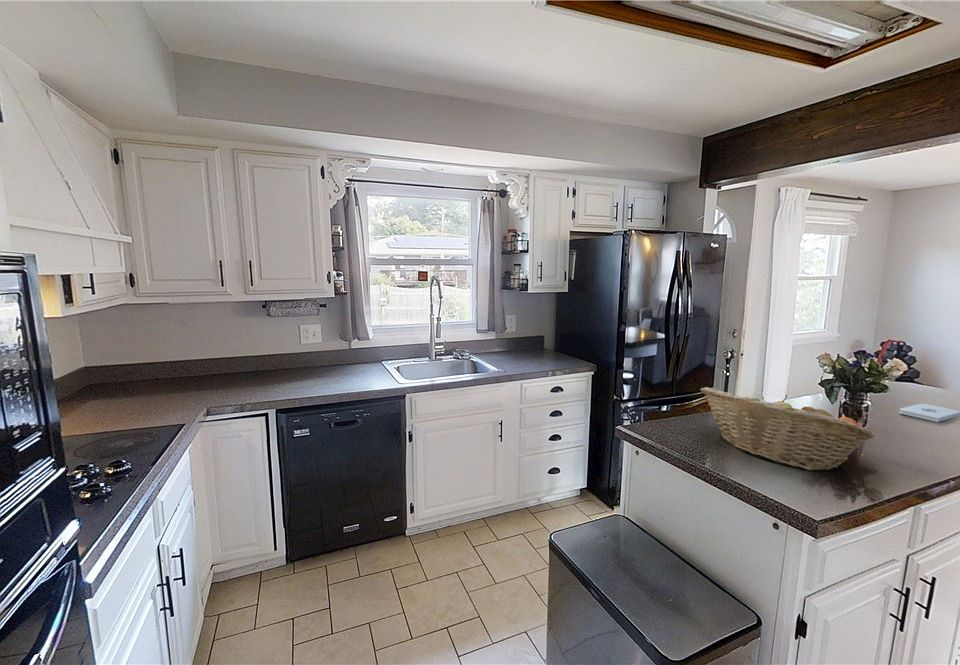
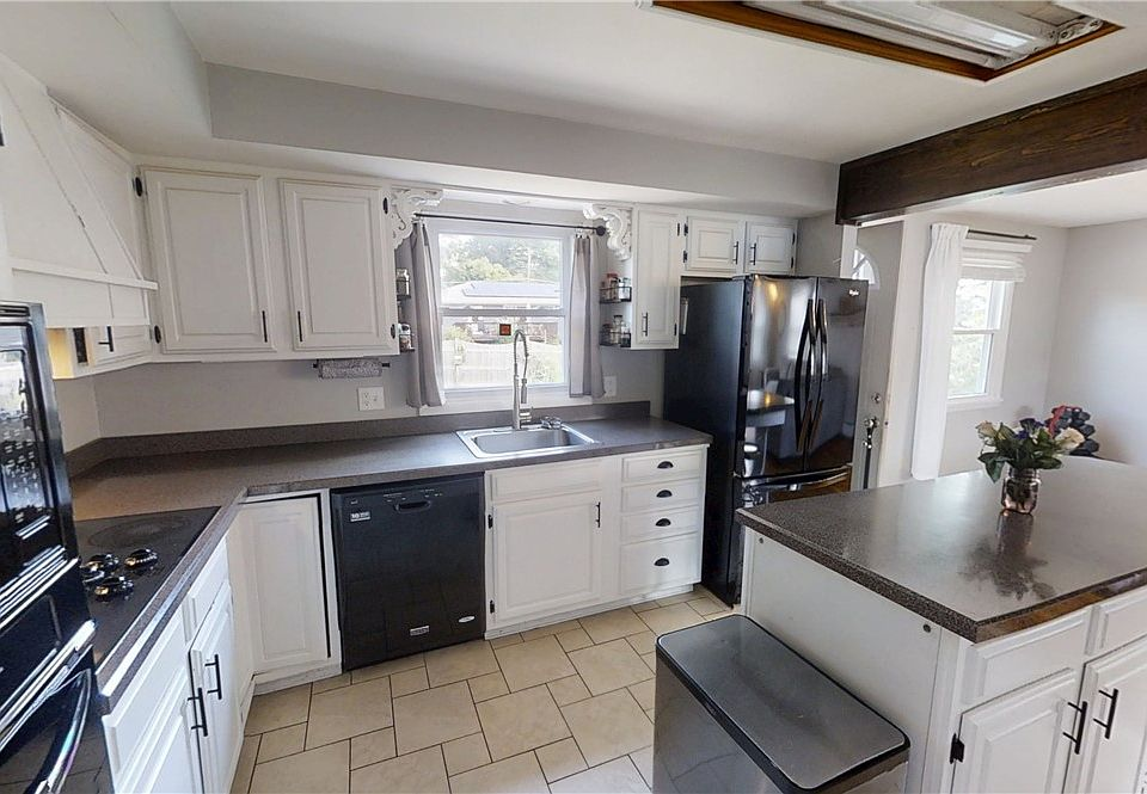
- fruit basket [699,386,876,472]
- notepad [898,403,960,423]
